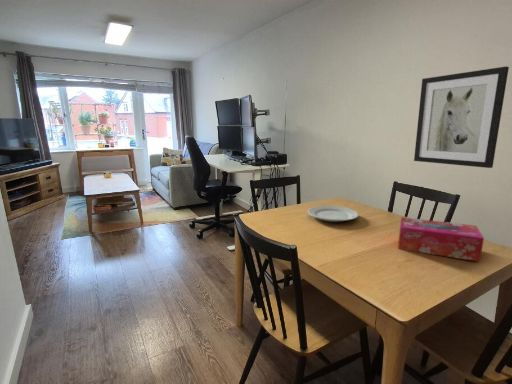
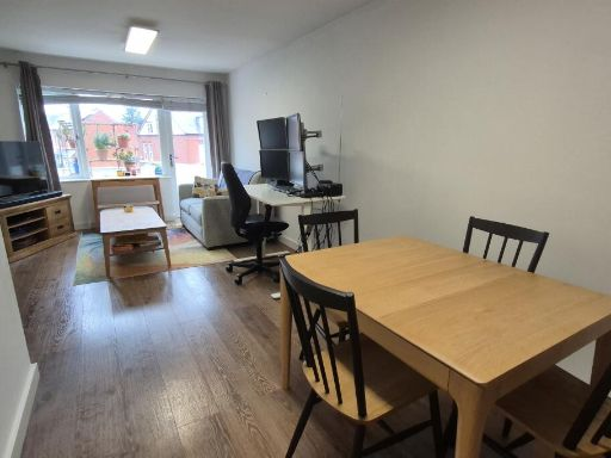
- wall art [413,65,510,169]
- chinaware [307,205,359,223]
- tissue box [397,216,485,263]
